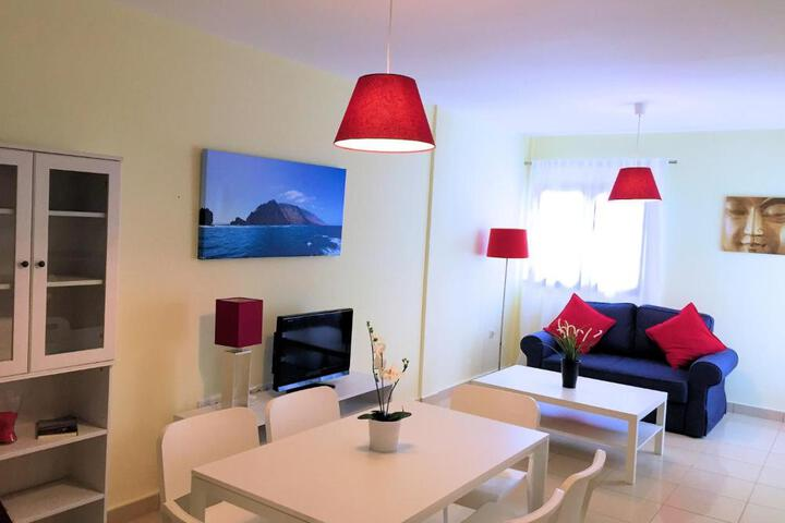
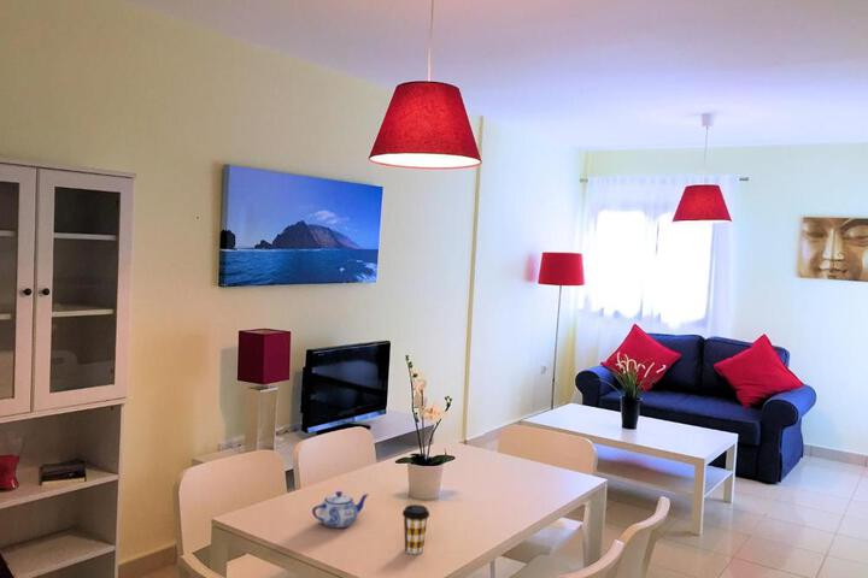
+ teapot [311,490,370,529]
+ coffee cup [401,503,430,555]
